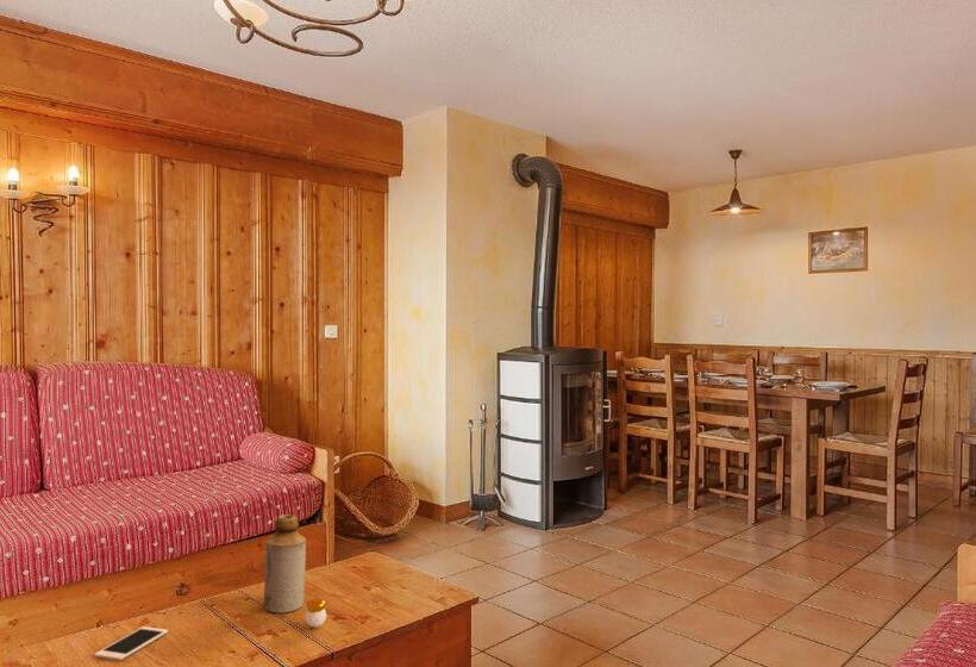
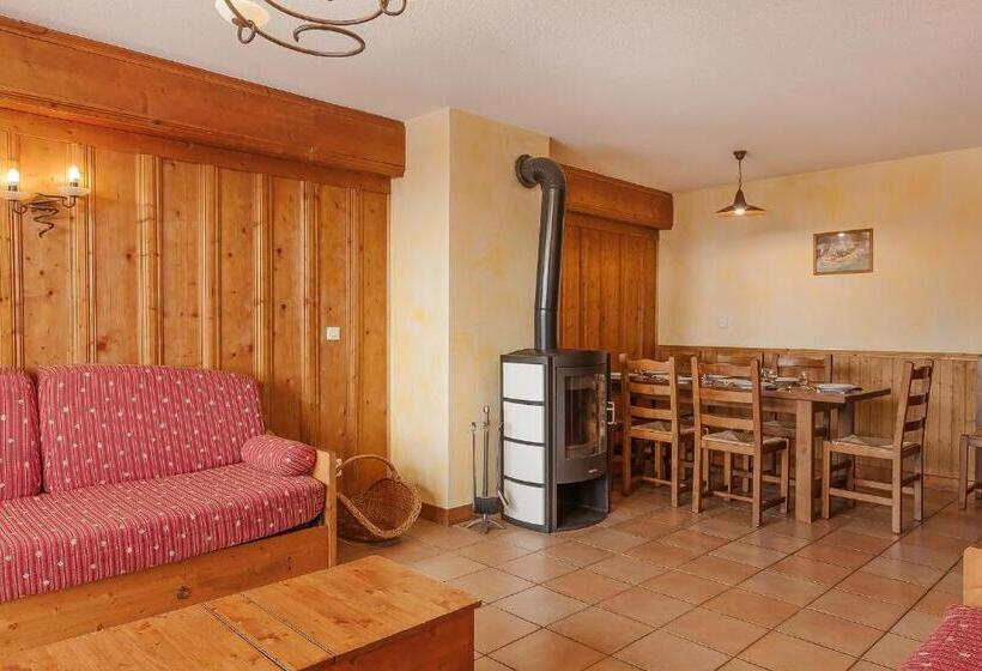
- cell phone [93,625,169,661]
- bottle [263,513,307,613]
- candle [305,594,327,628]
